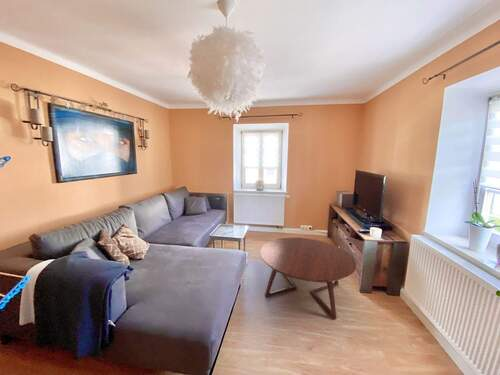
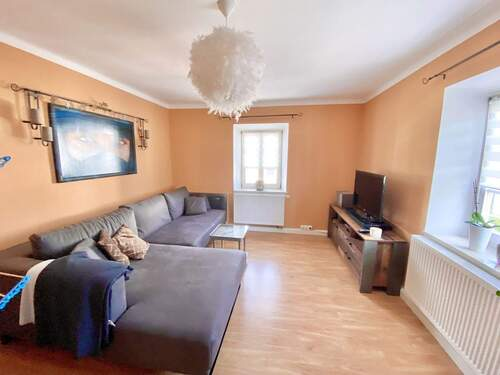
- coffee table [259,237,357,320]
